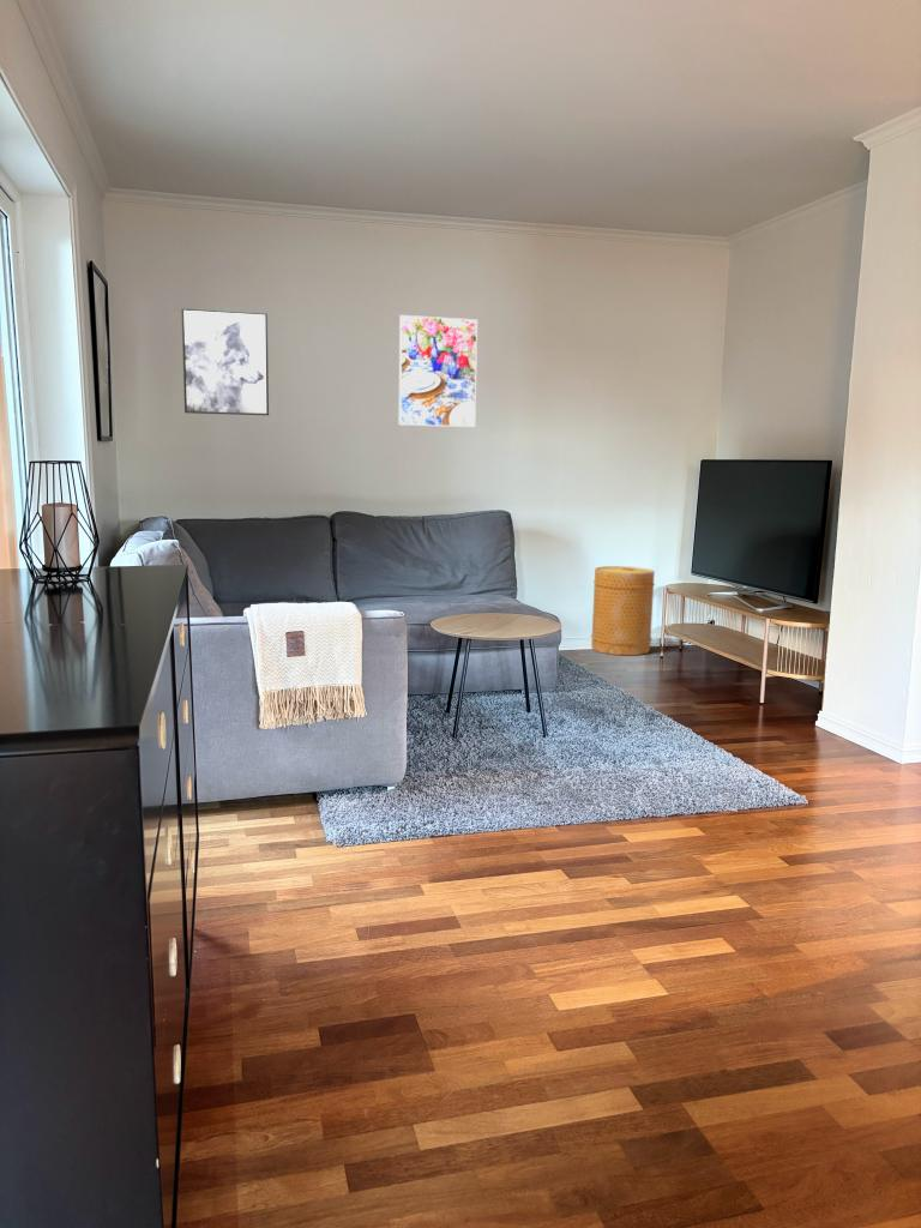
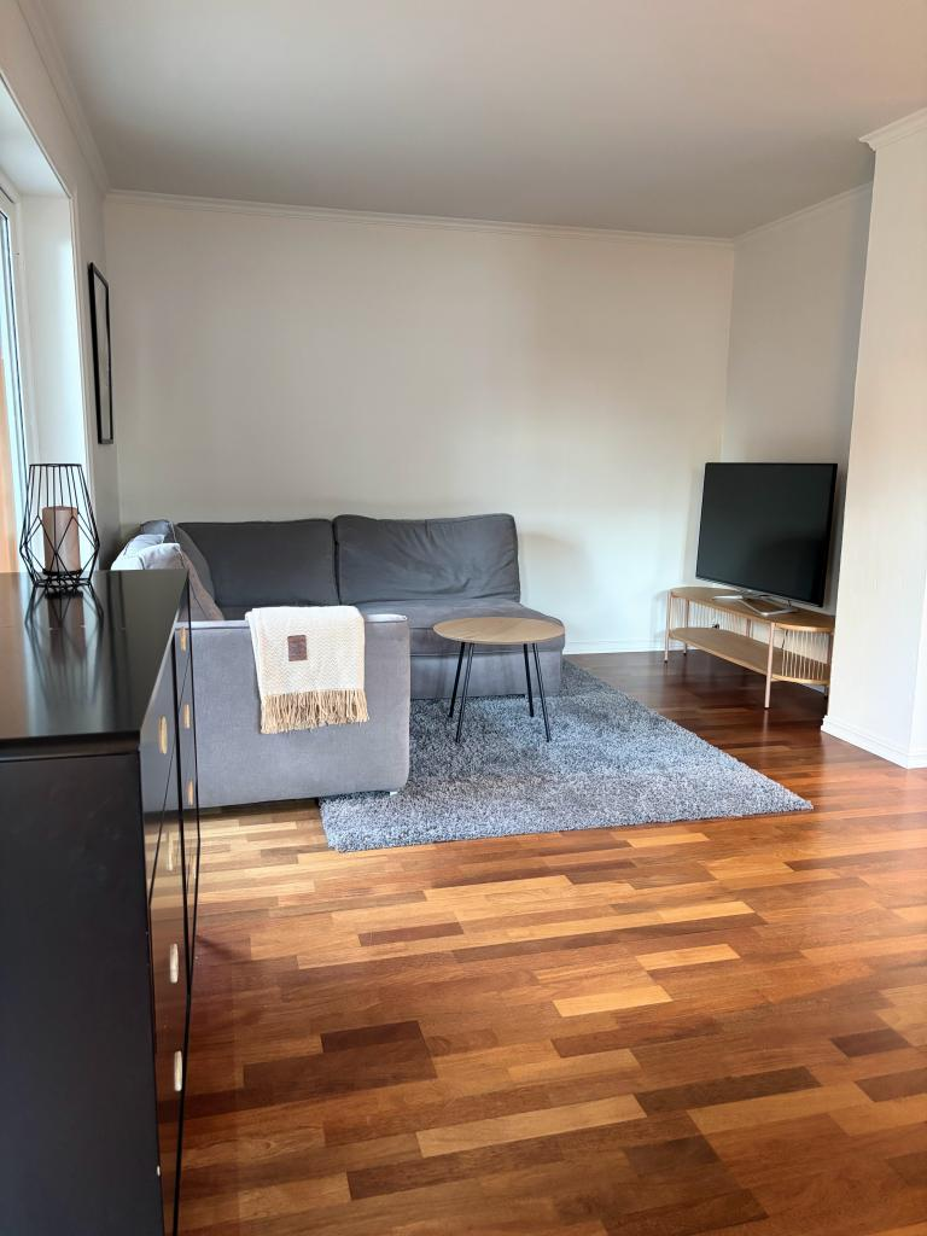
- basket [590,565,656,656]
- wall art [181,307,270,416]
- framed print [398,314,478,428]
